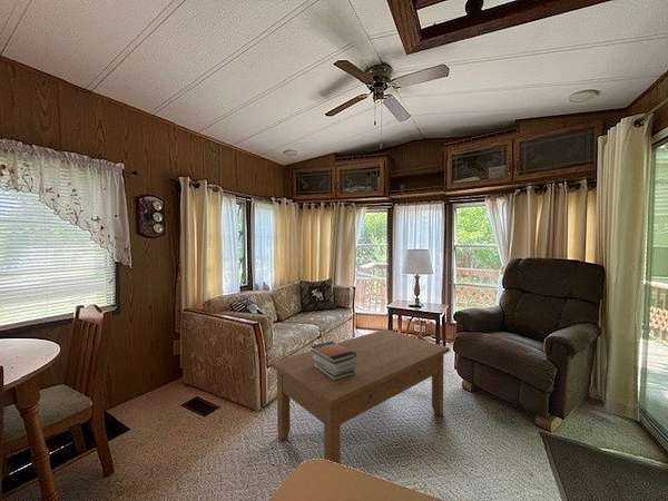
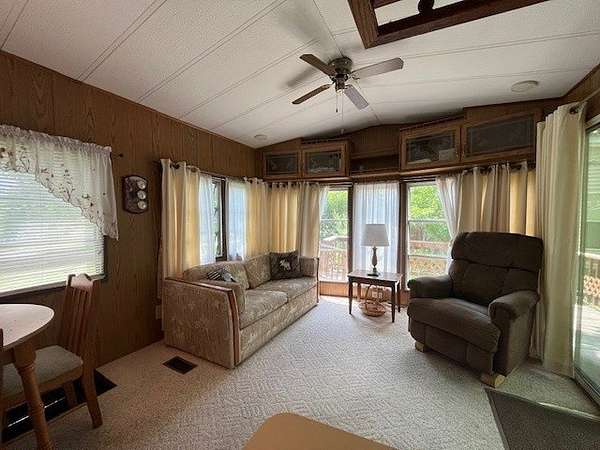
- coffee table [269,328,451,465]
- book stack [310,341,356,381]
